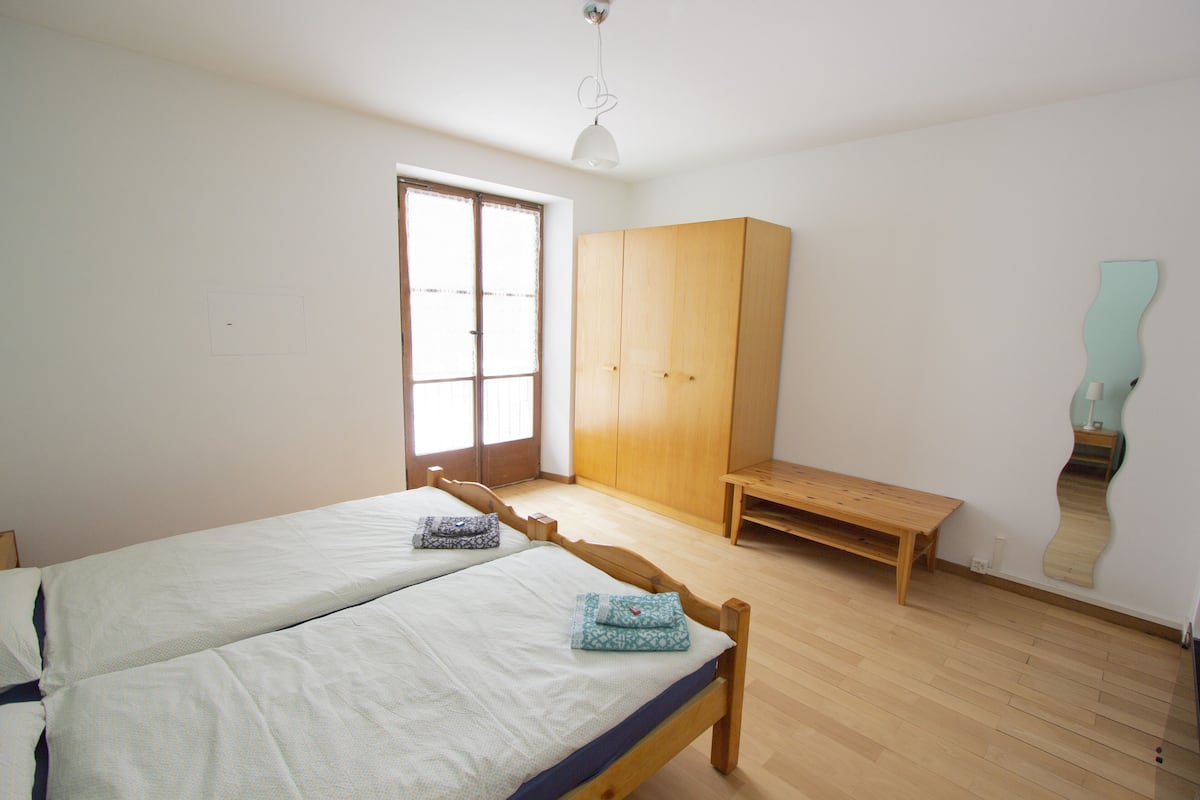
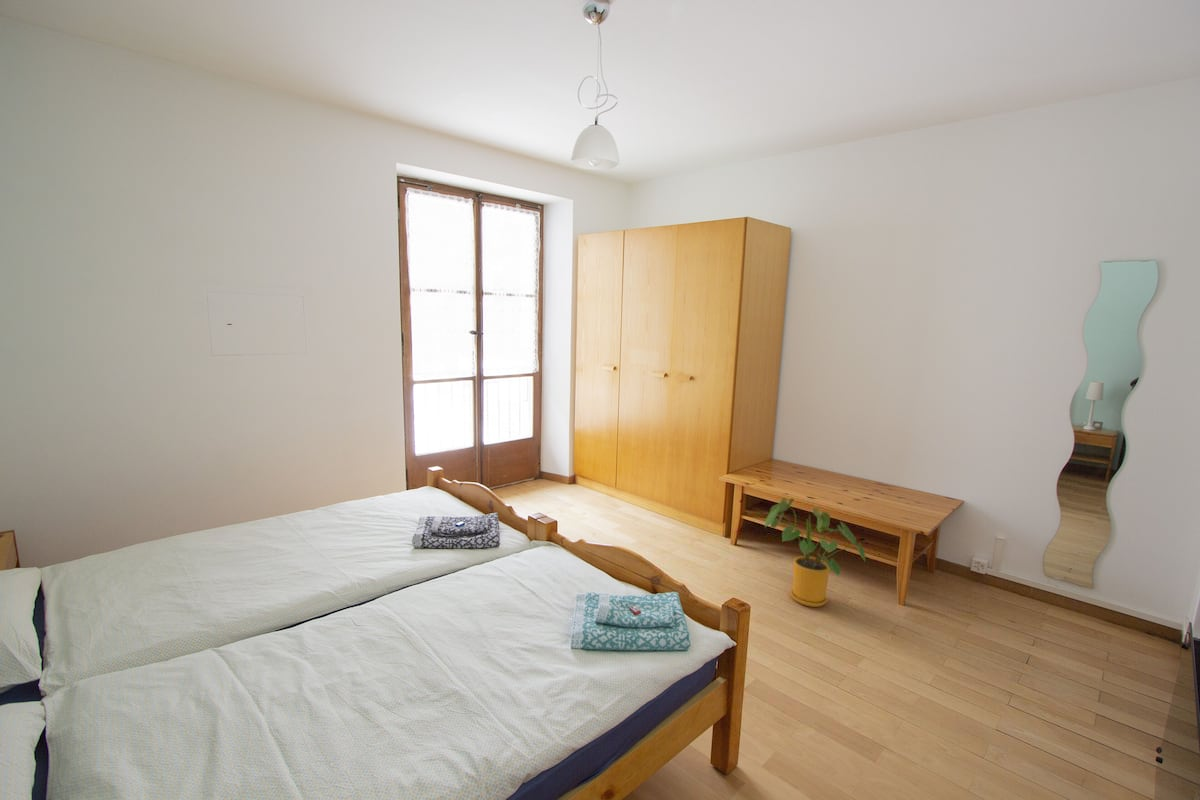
+ house plant [764,496,866,608]
